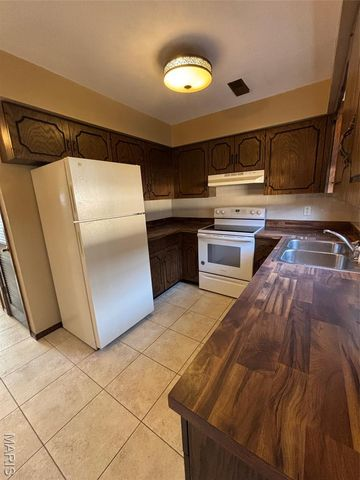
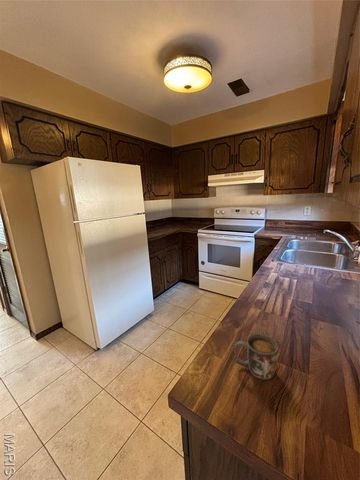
+ mug [233,333,279,381]
